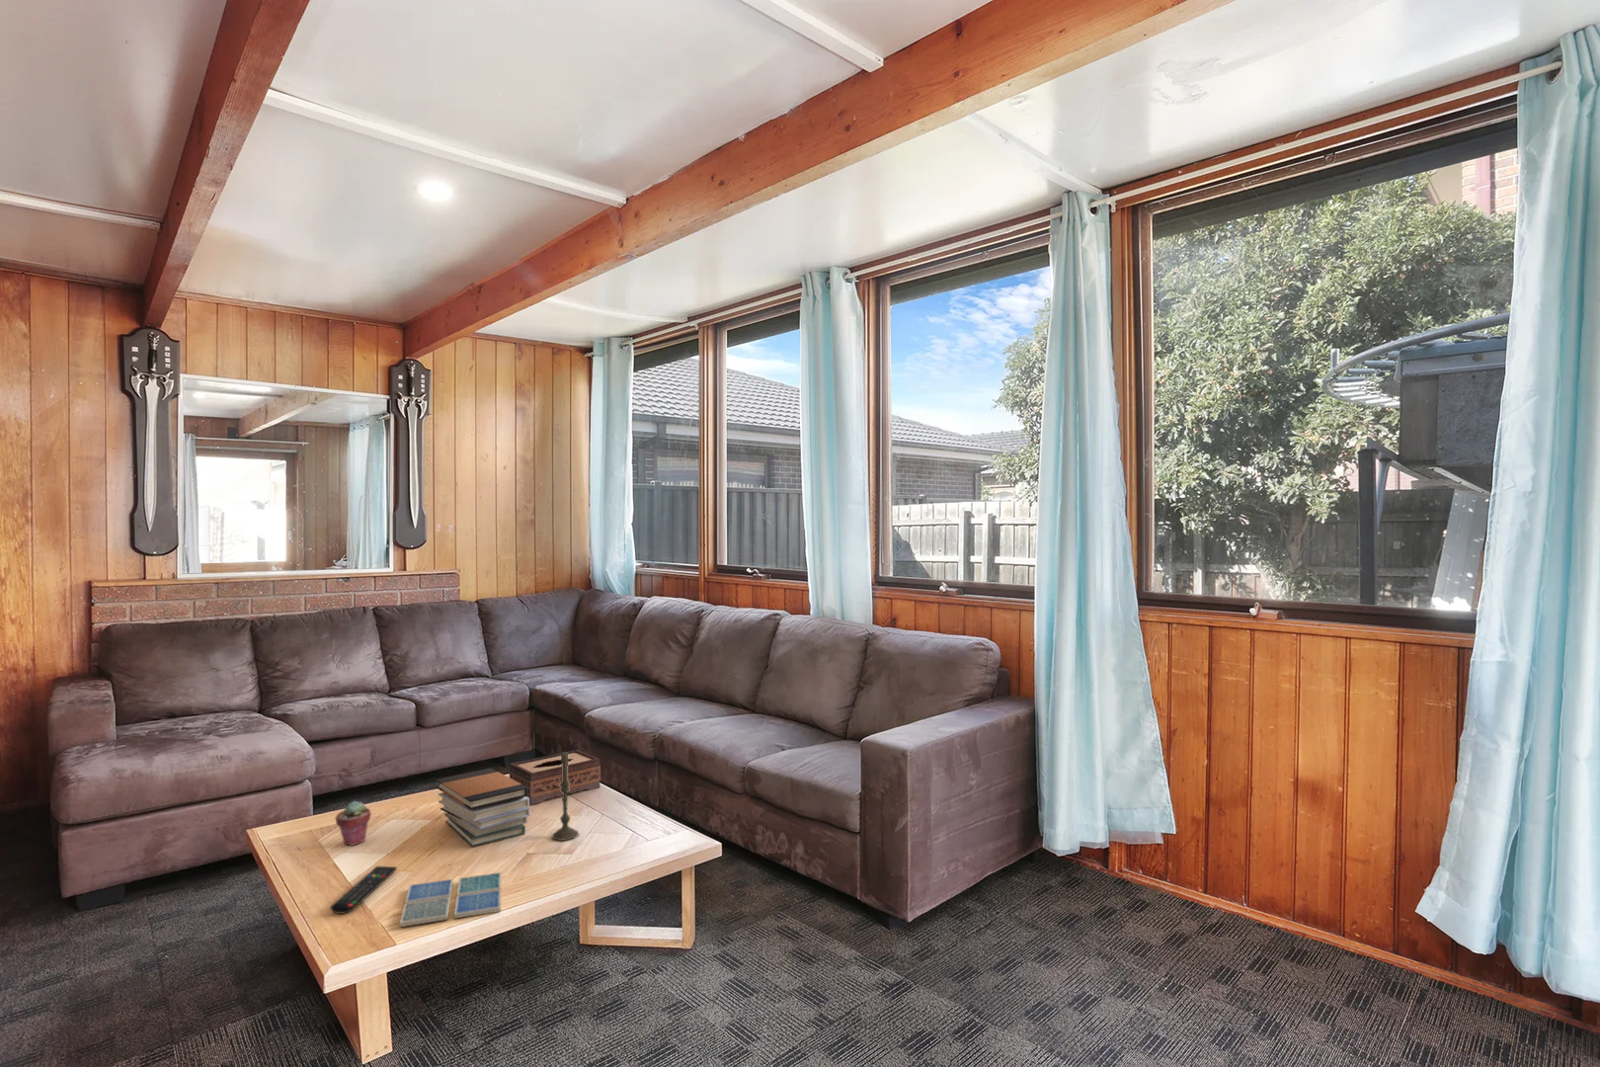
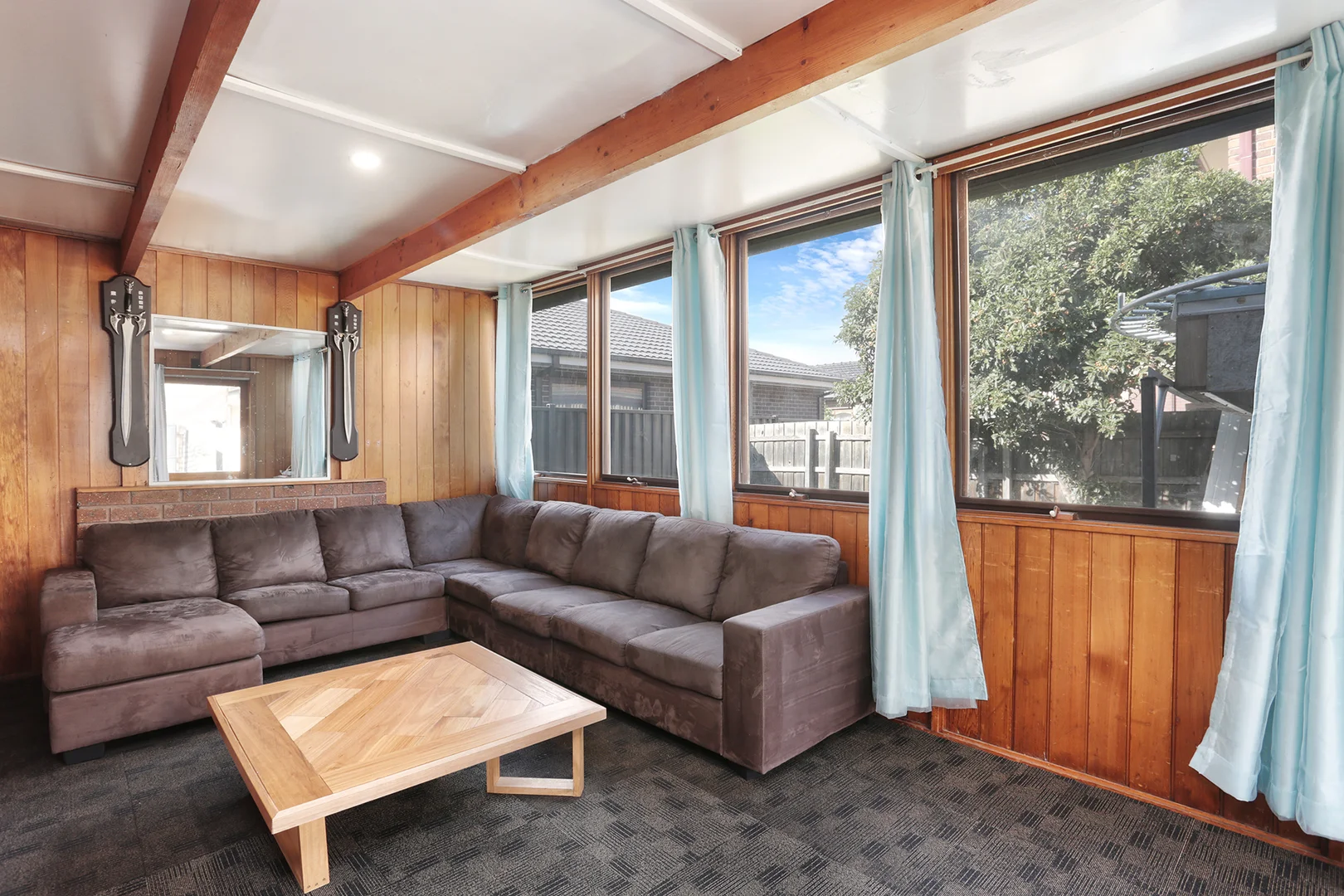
- drink coaster [399,872,501,928]
- candle [551,750,580,842]
- remote control [329,866,398,915]
- tissue box [508,749,601,805]
- book stack [436,768,531,848]
- potted succulent [335,800,373,847]
